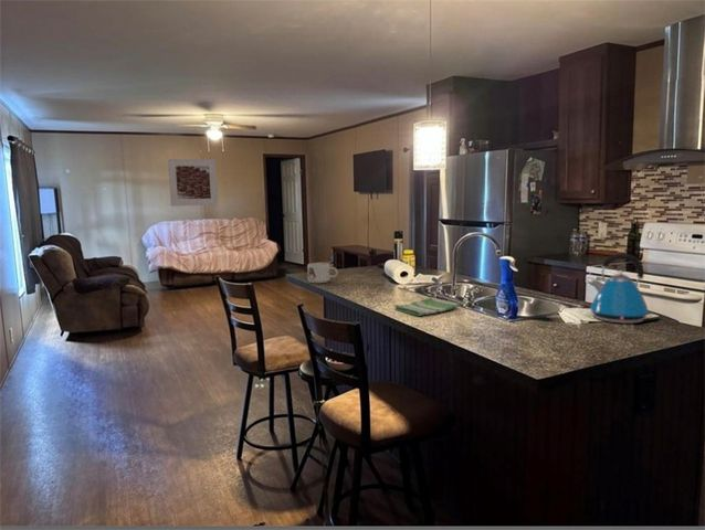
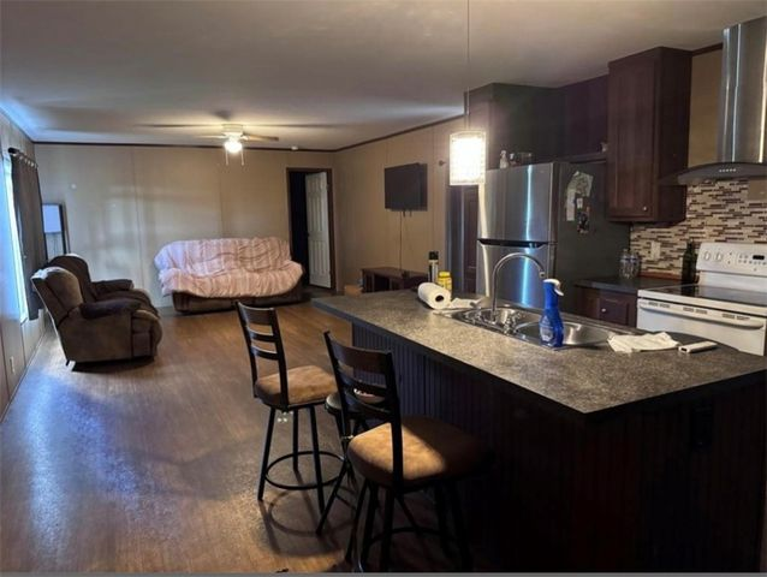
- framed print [167,158,219,208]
- mug [306,262,339,284]
- dish towel [393,297,461,317]
- kettle [589,252,654,325]
